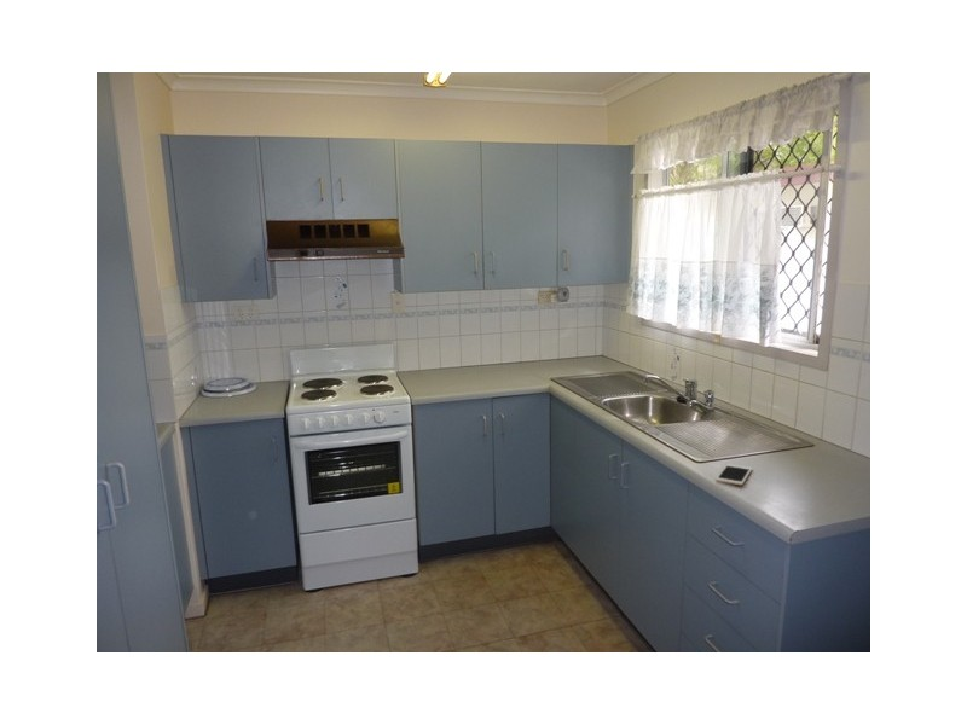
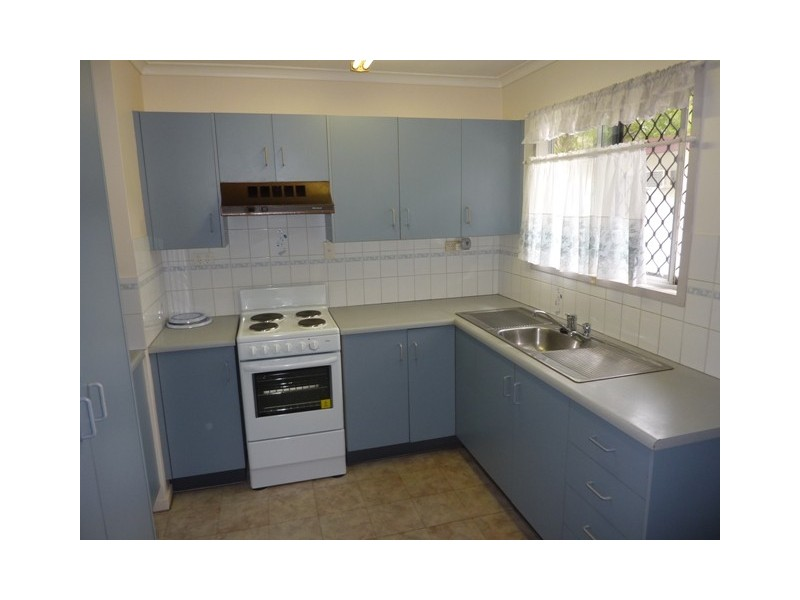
- cell phone [714,463,753,486]
